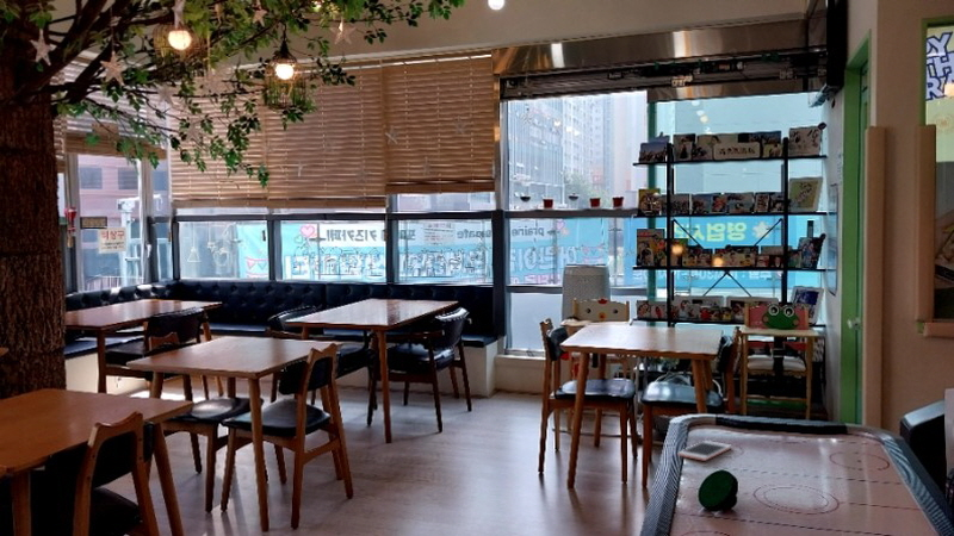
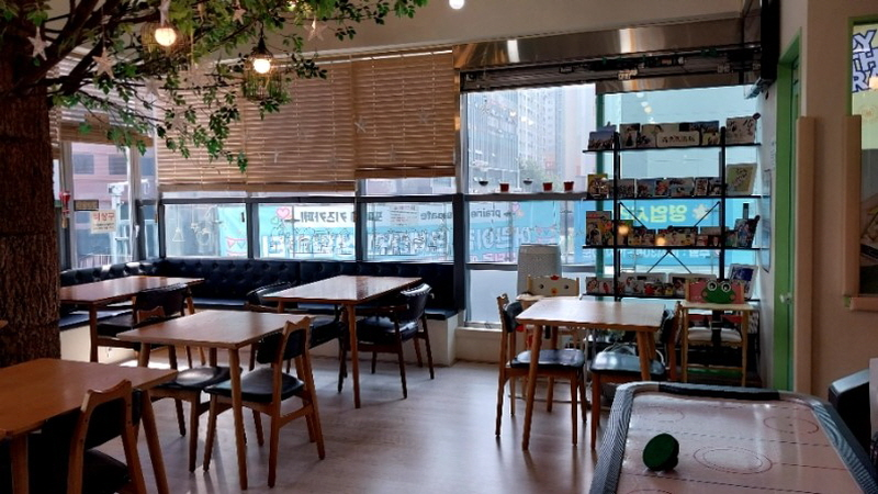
- cell phone [677,440,733,462]
